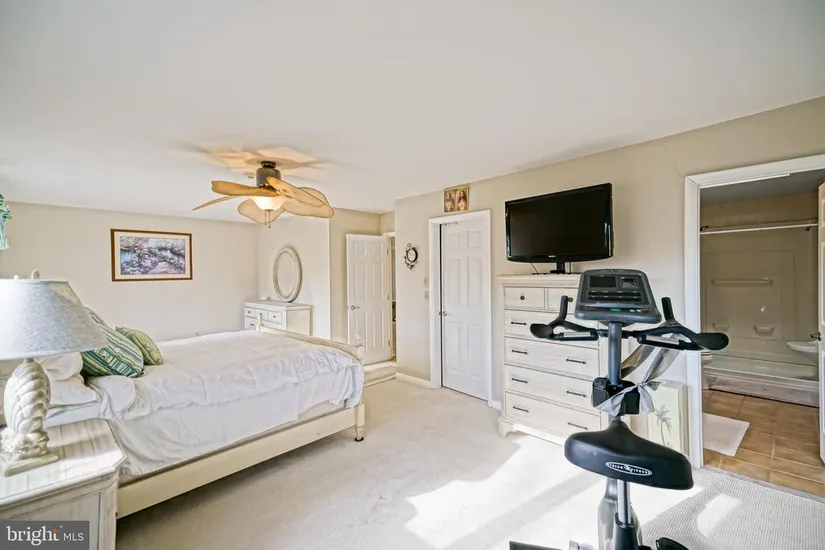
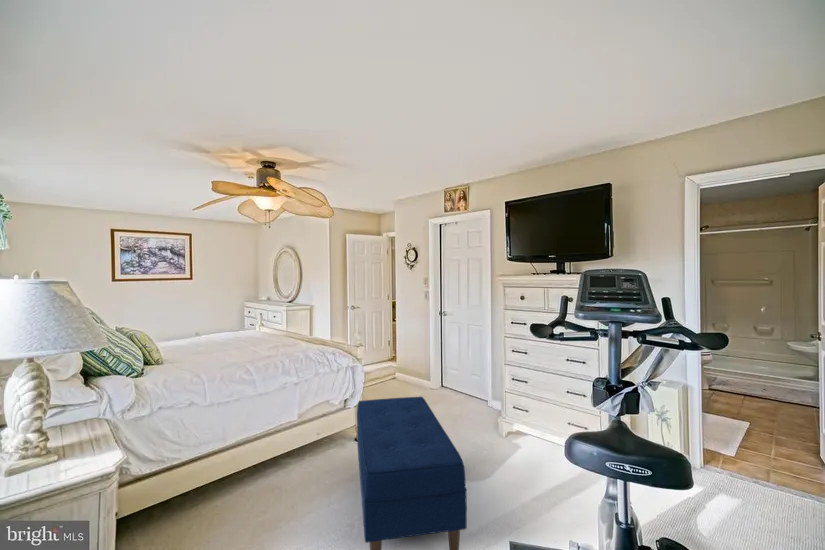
+ bench [356,396,468,550]
